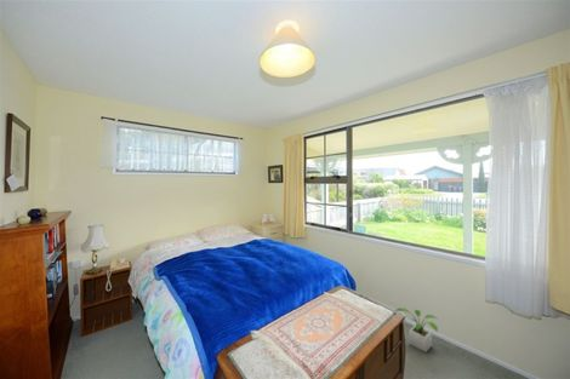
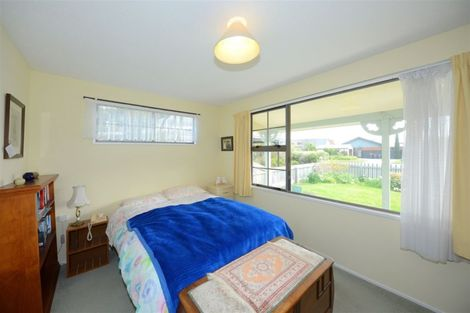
- potted plant [394,308,439,354]
